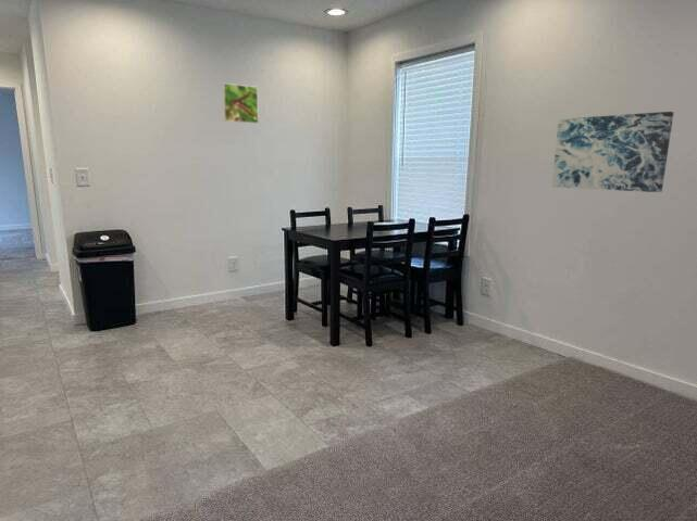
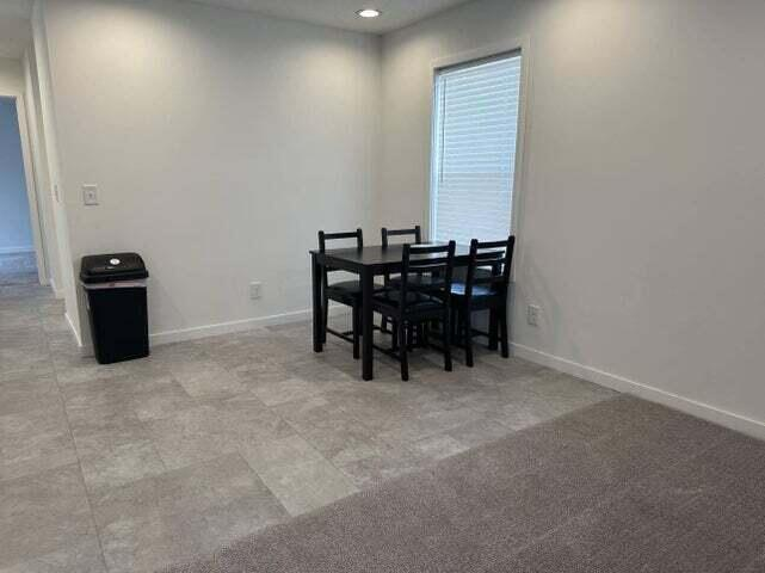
- wall art [551,111,674,193]
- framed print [221,82,260,125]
